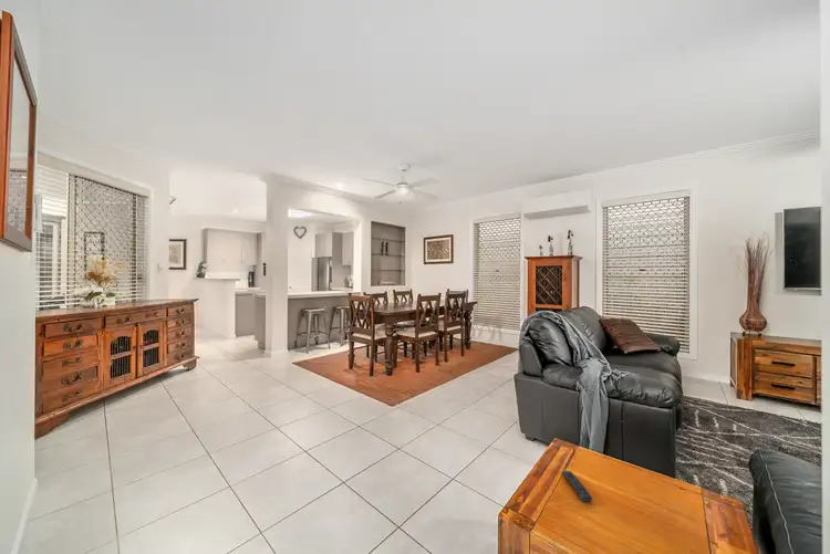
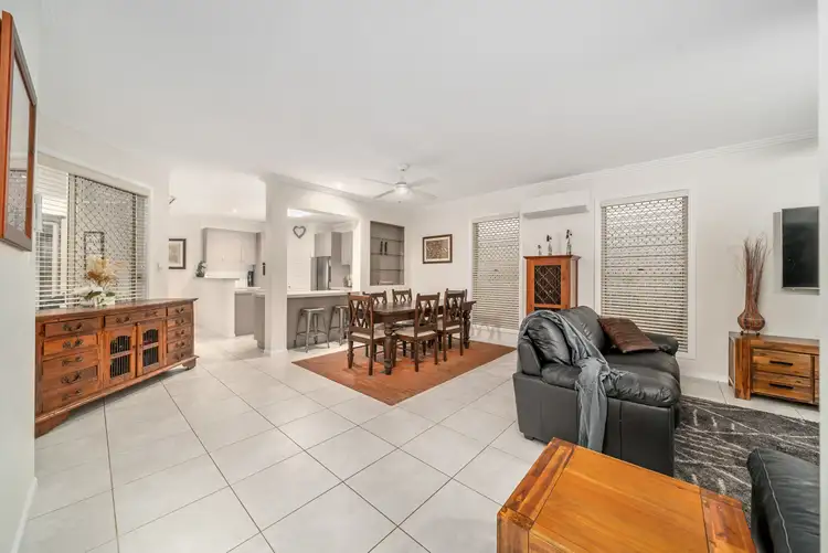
- remote control [561,469,593,502]
